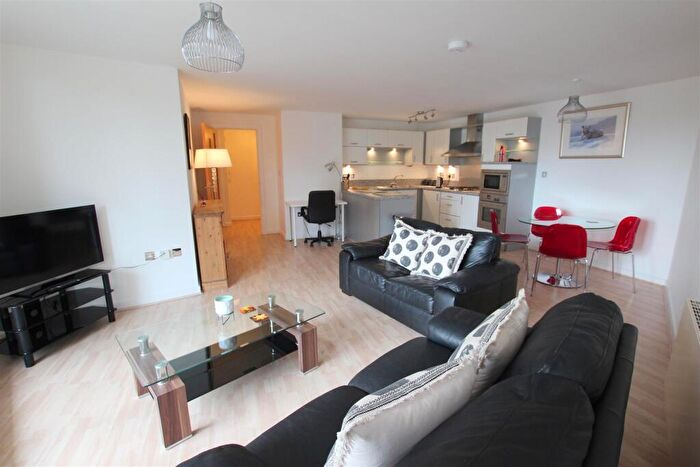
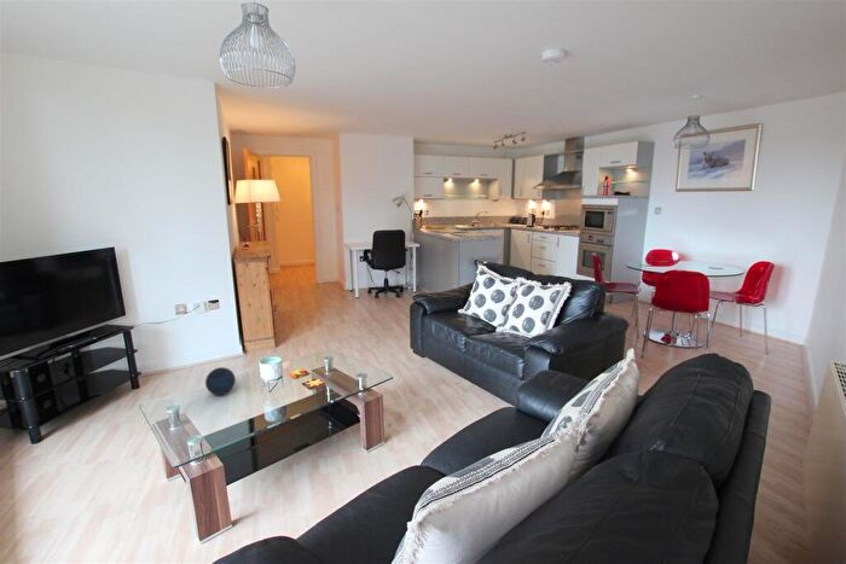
+ decorative orb [204,366,237,396]
